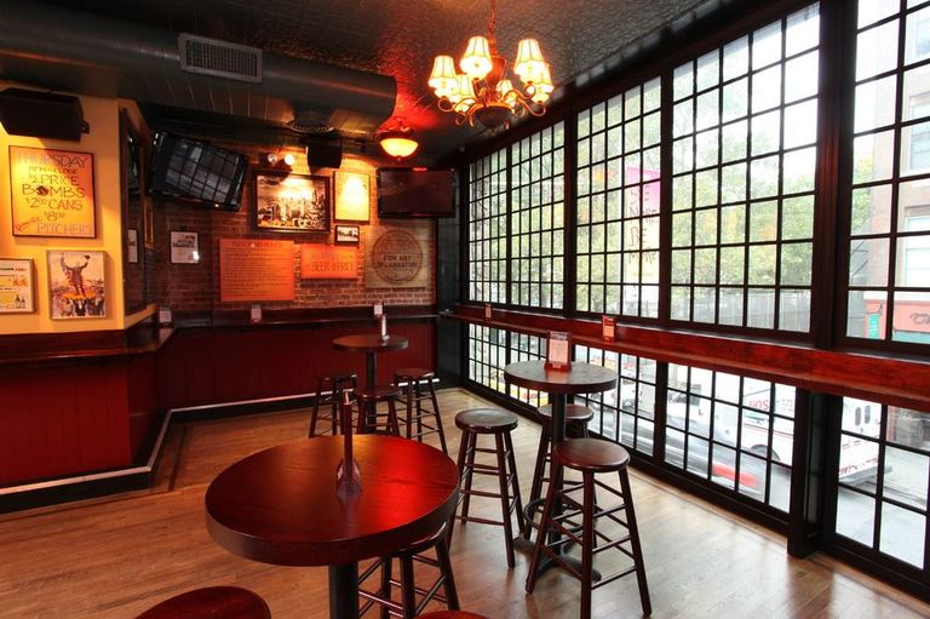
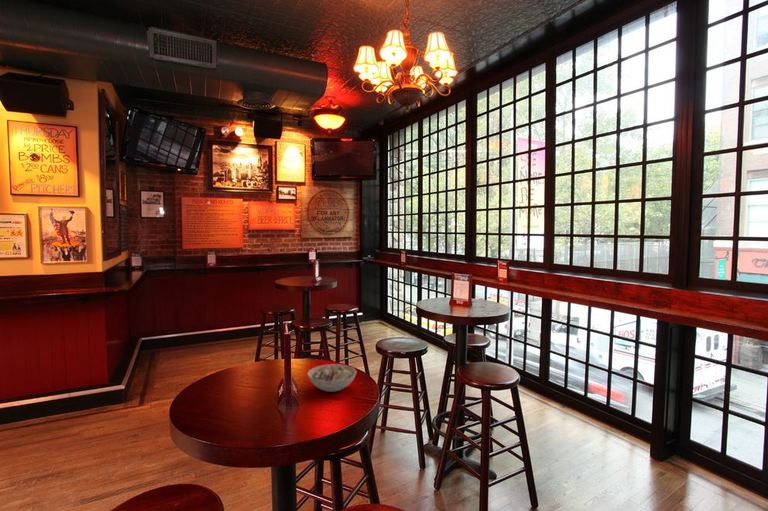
+ bowl [307,363,358,393]
